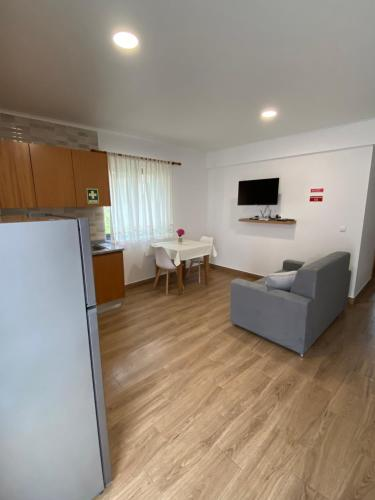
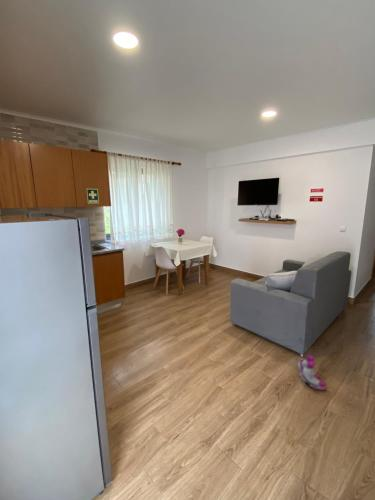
+ boots [297,354,327,391]
